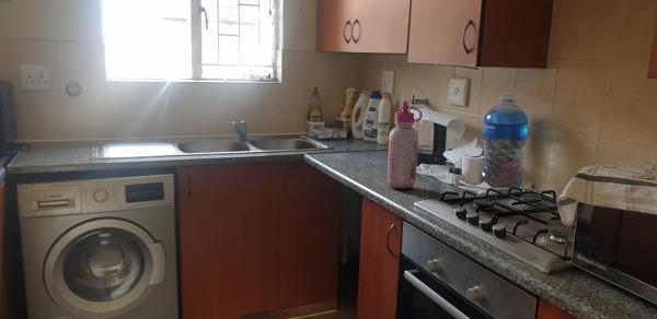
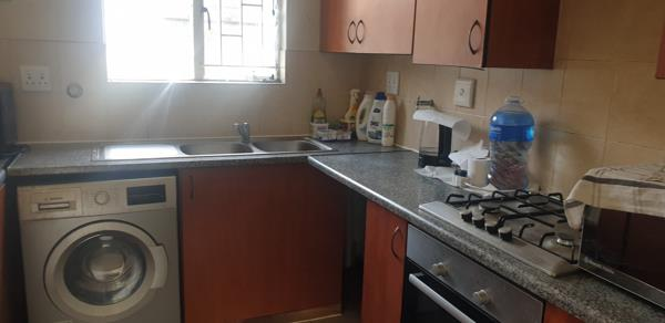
- glue bottle [387,99,424,190]
